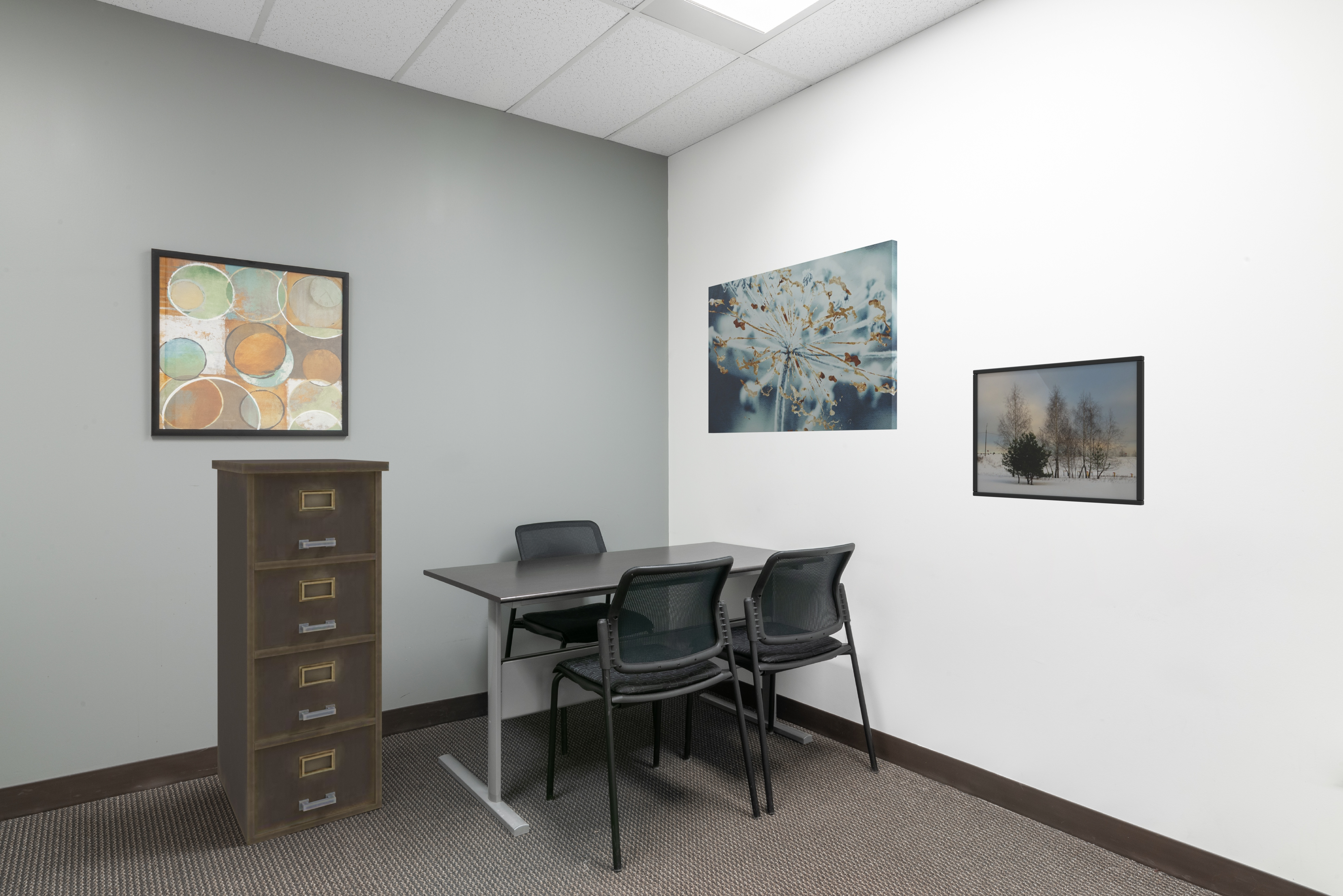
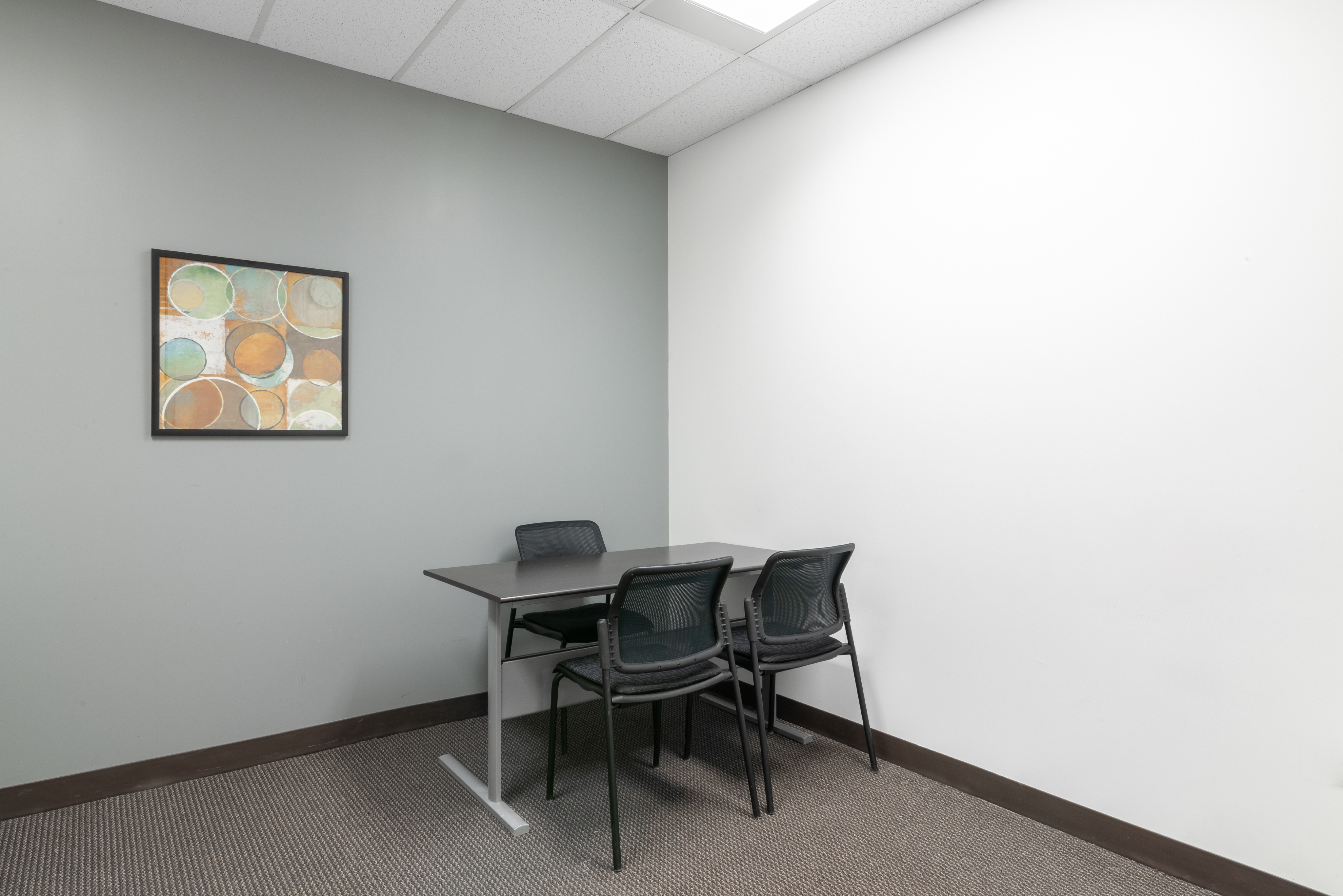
- wall art [708,240,897,434]
- filing cabinet [211,459,390,846]
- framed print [972,355,1145,506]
